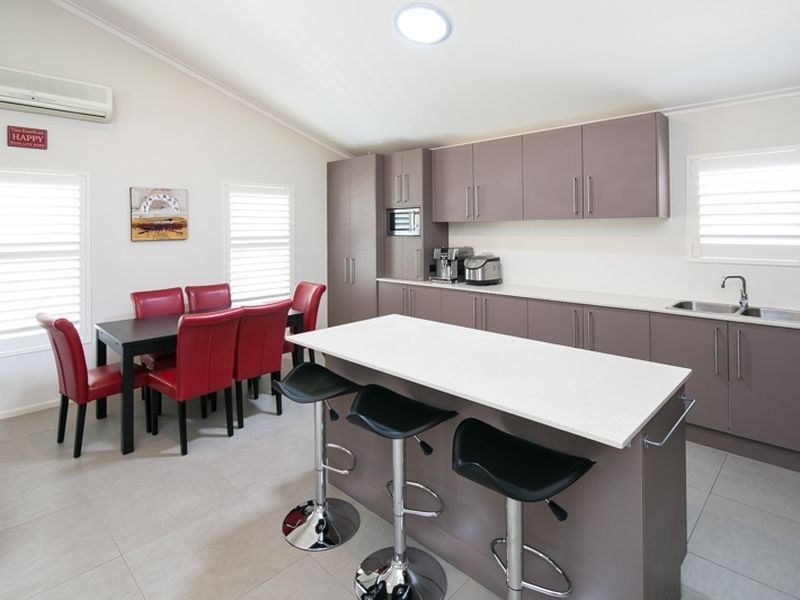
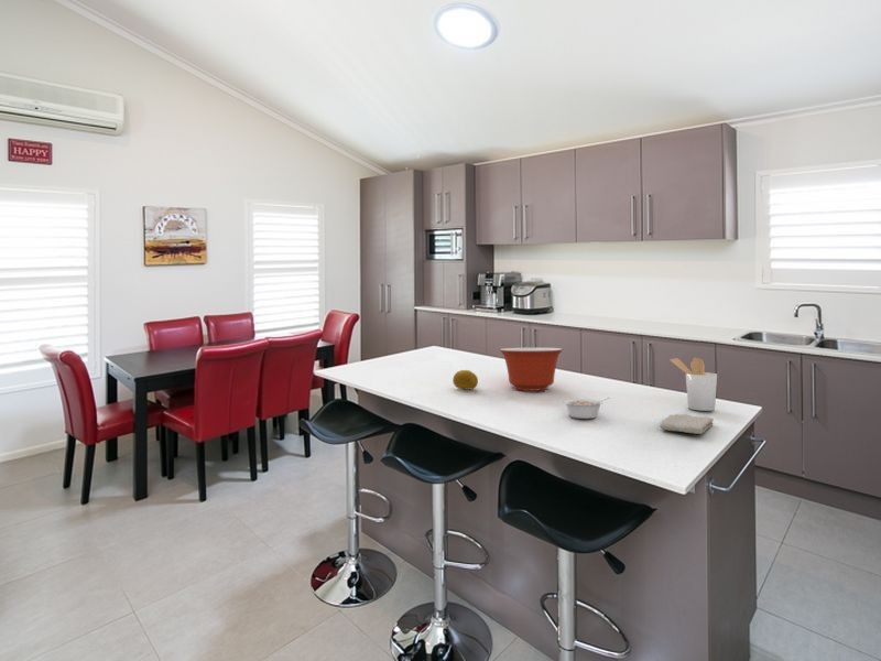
+ washcloth [660,413,715,435]
+ legume [563,397,610,420]
+ utensil holder [668,357,718,412]
+ mixing bowl [499,347,564,392]
+ fruit [452,369,479,391]
